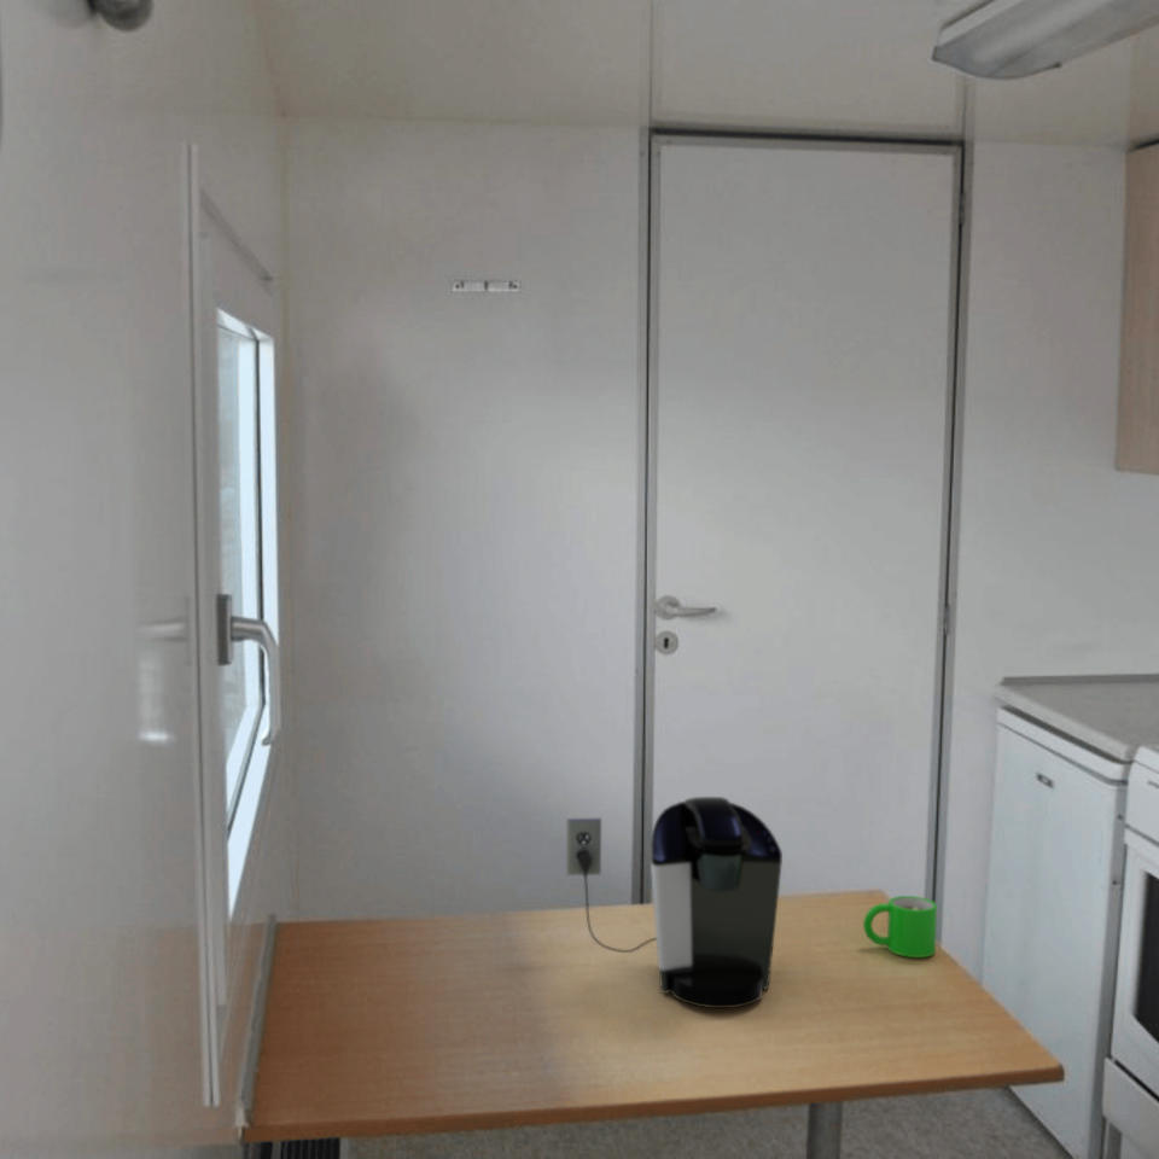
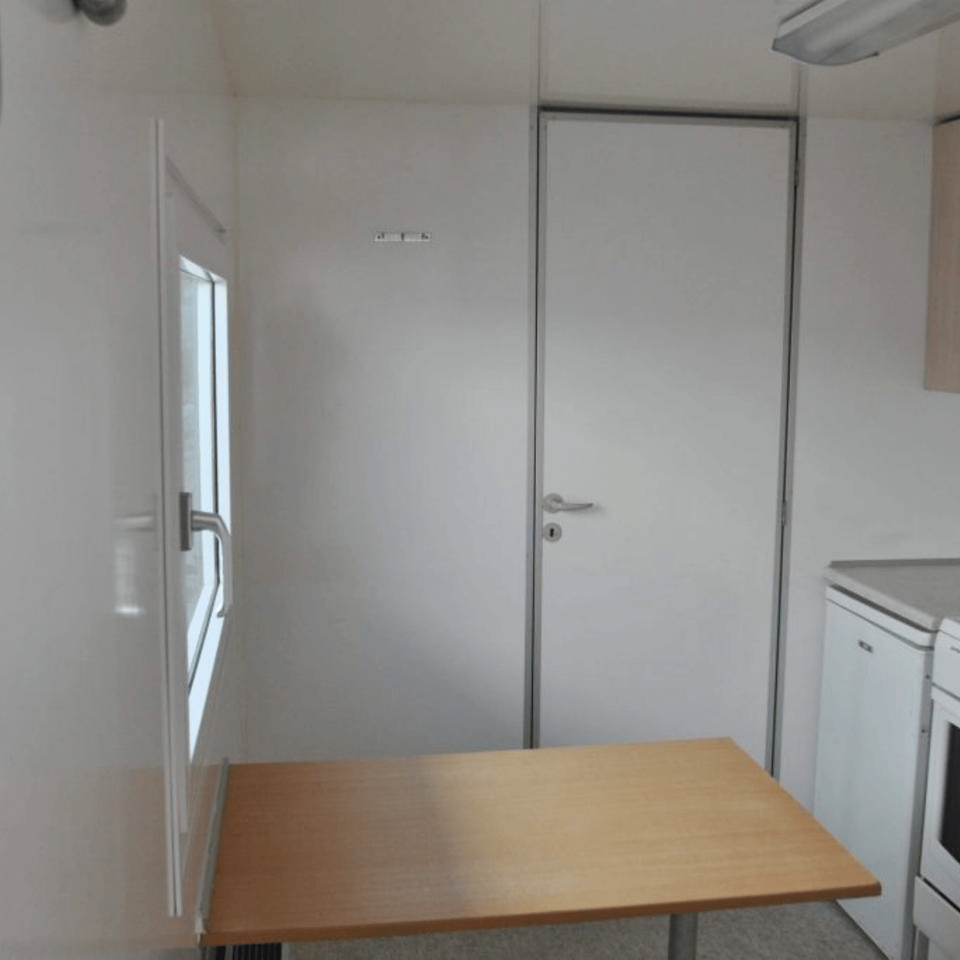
- mug [862,895,938,959]
- coffee maker [565,796,784,1009]
